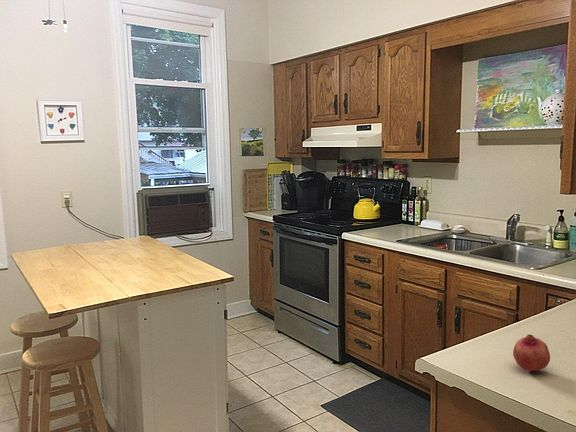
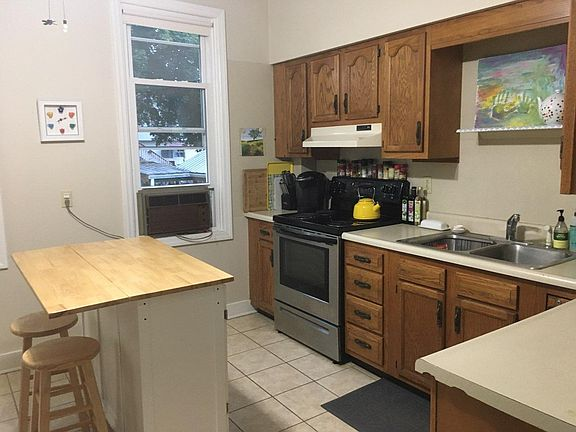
- fruit [512,333,551,372]
